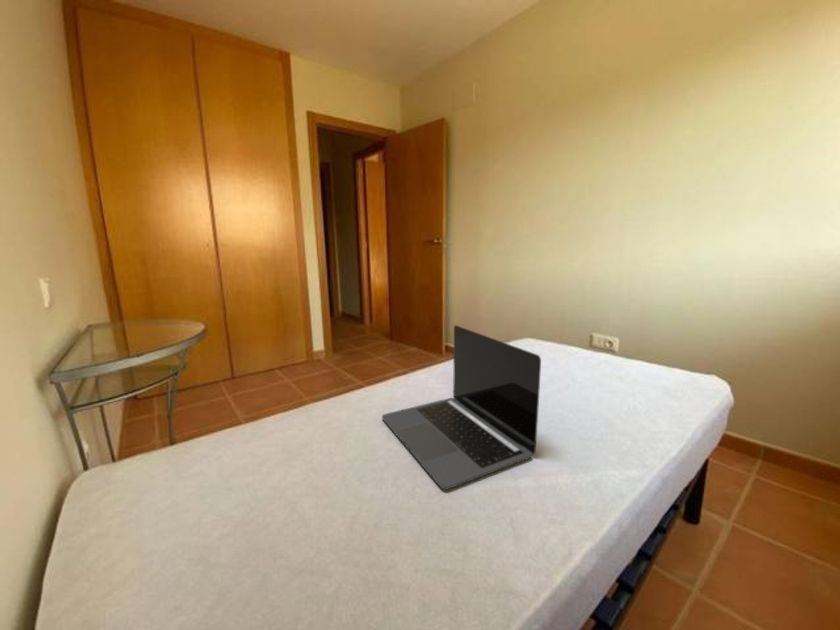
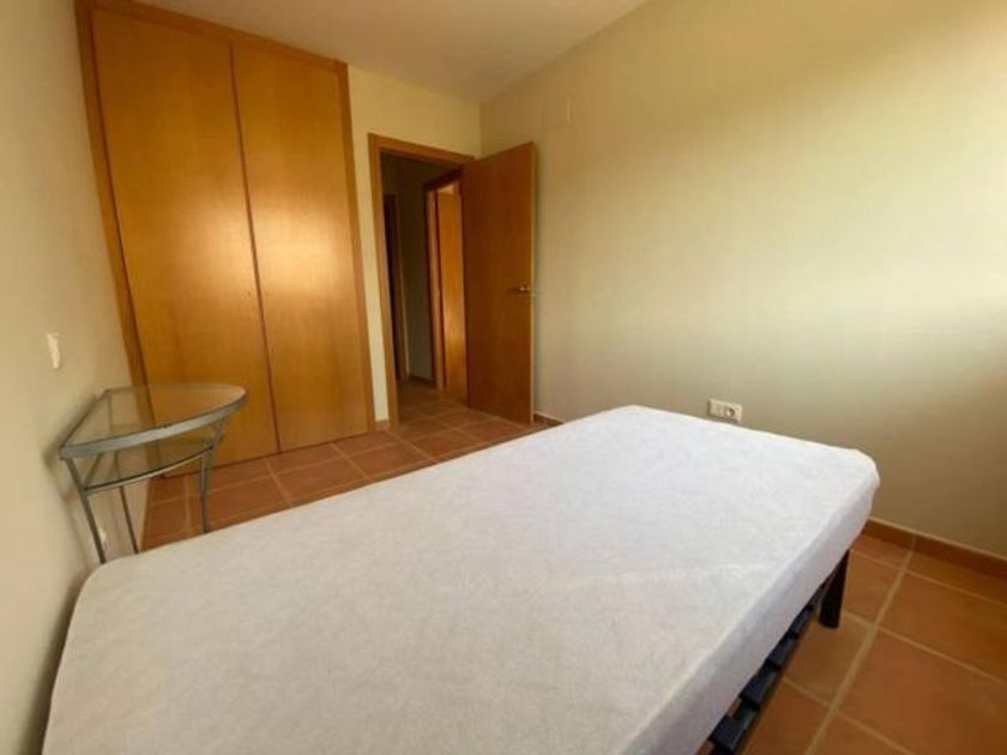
- laptop [381,324,542,491]
